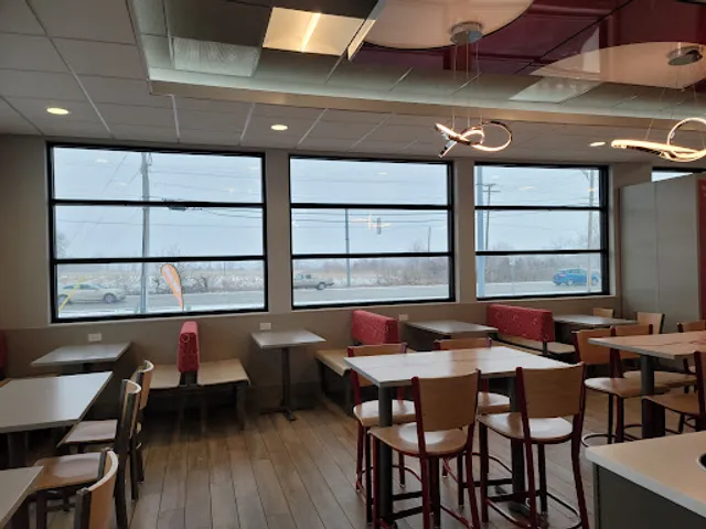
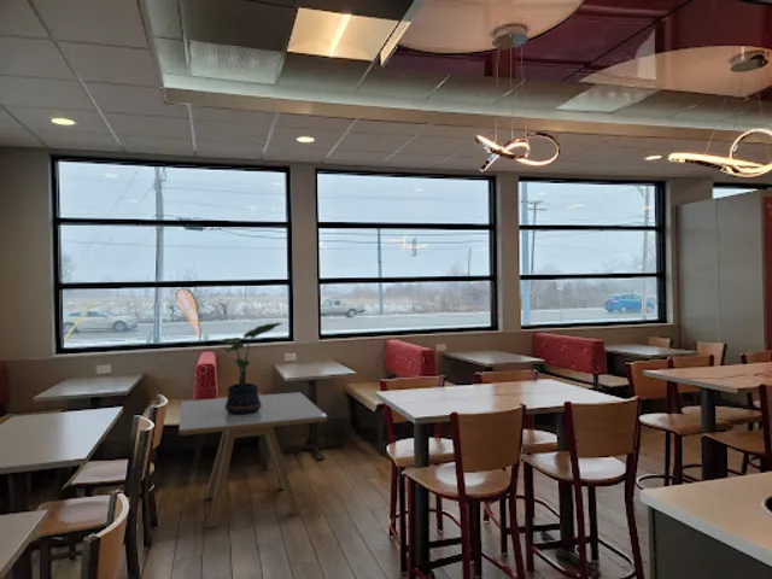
+ dining table [179,391,328,530]
+ potted plant [218,322,283,415]
